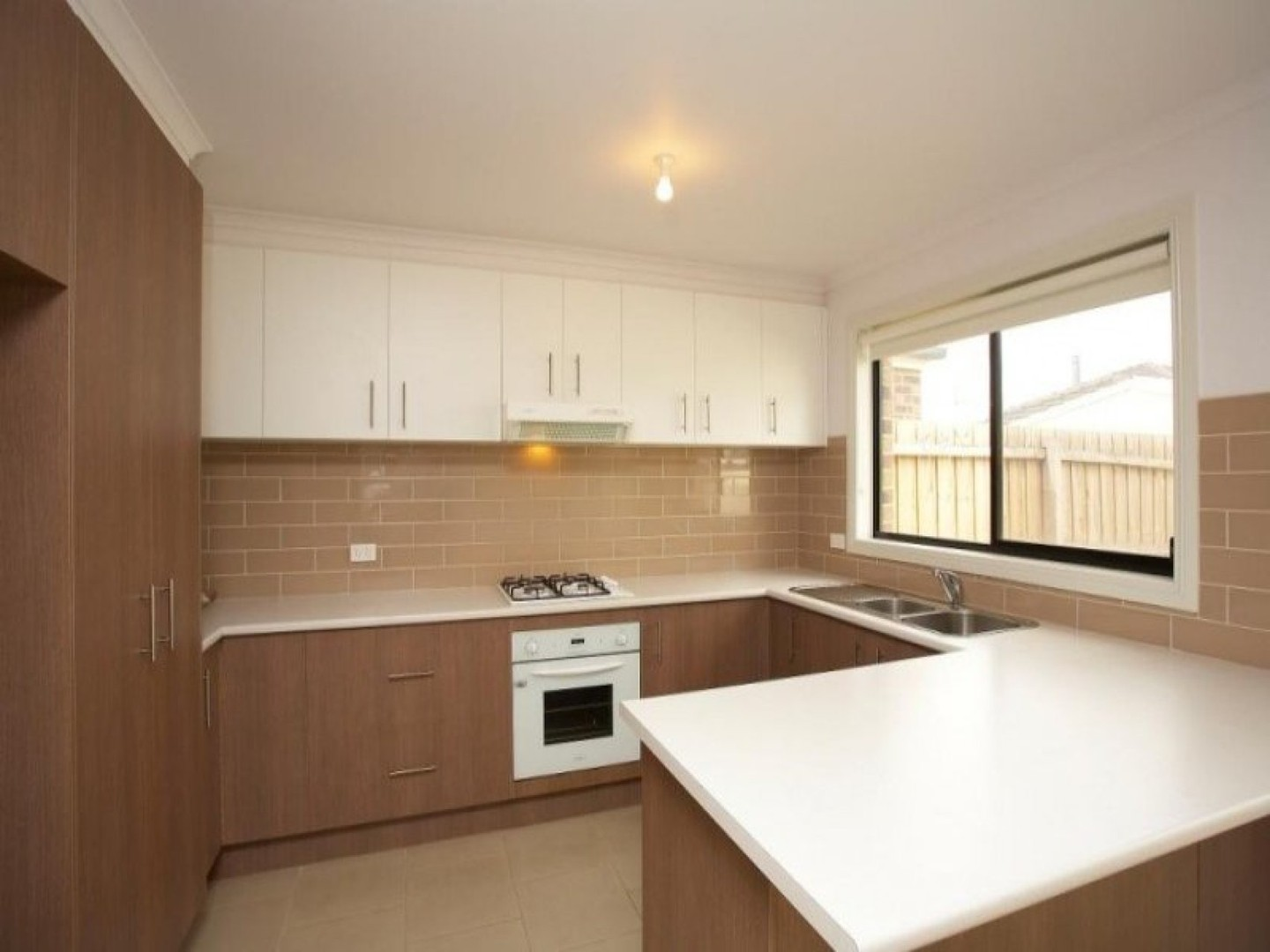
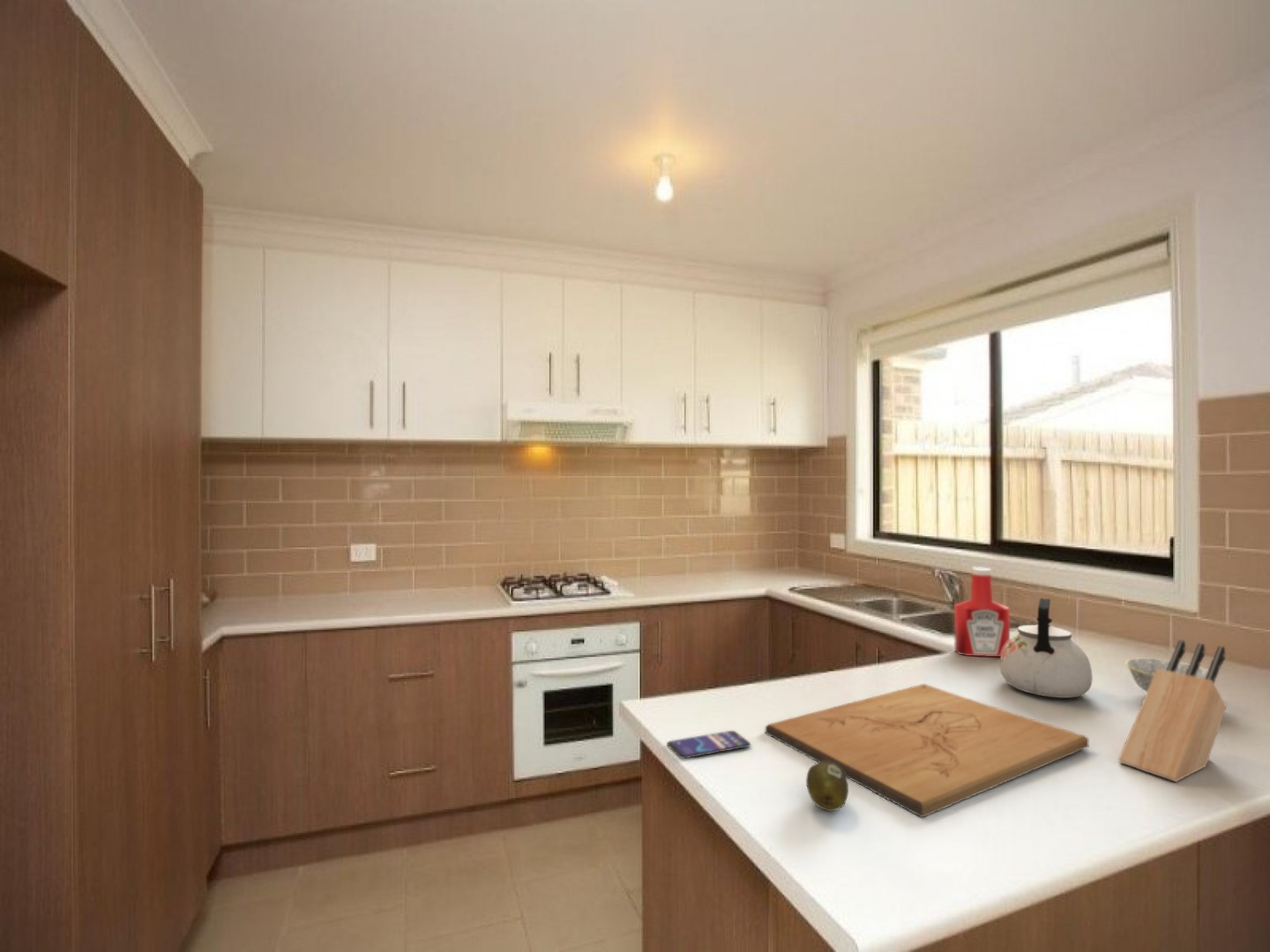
+ smartphone [666,730,751,760]
+ kettle [999,597,1094,699]
+ fruit [805,762,849,812]
+ cutting board [764,683,1090,818]
+ knife block [1117,639,1228,783]
+ soap bottle [953,566,1011,658]
+ bowl [1124,658,1208,693]
